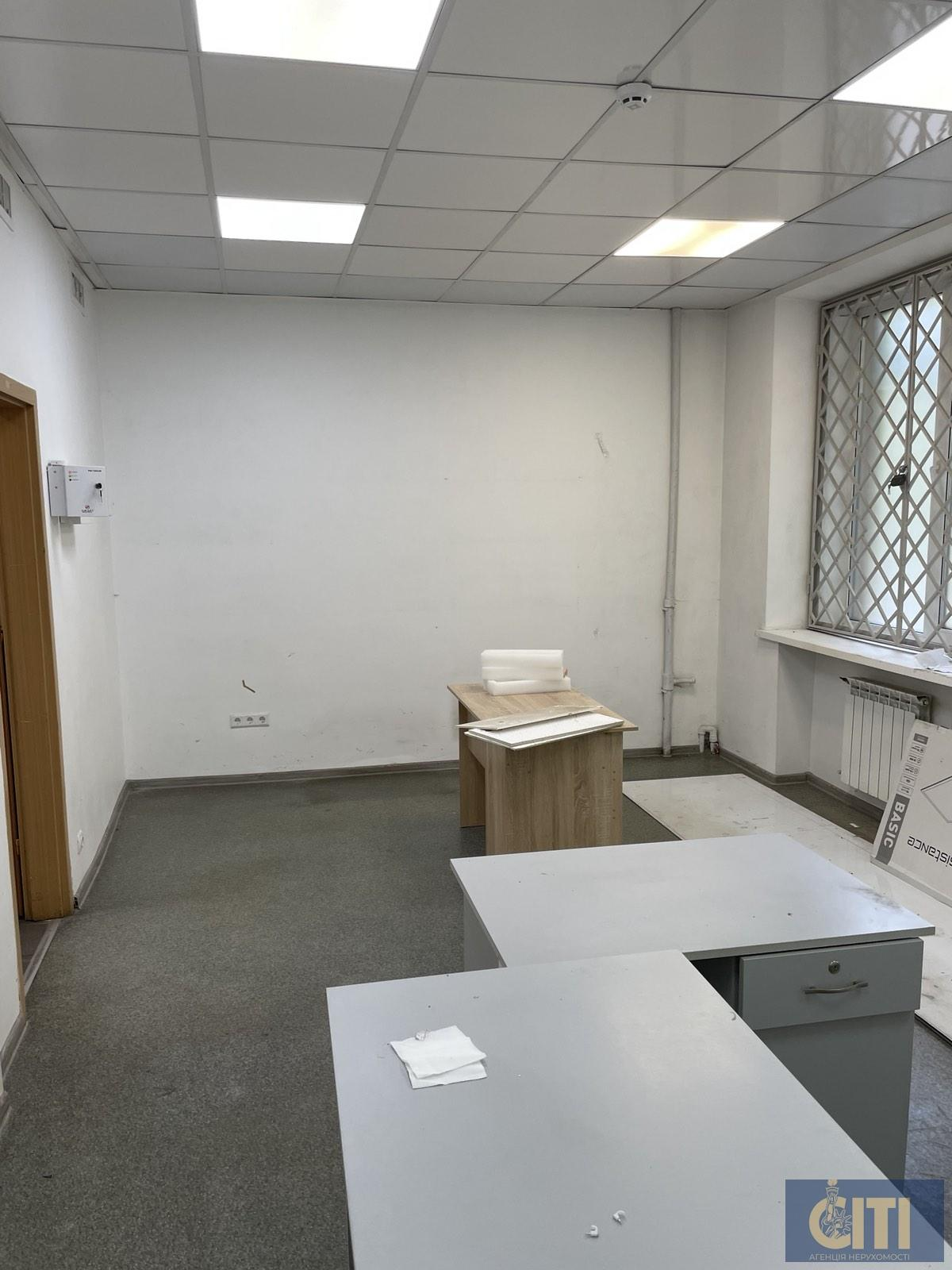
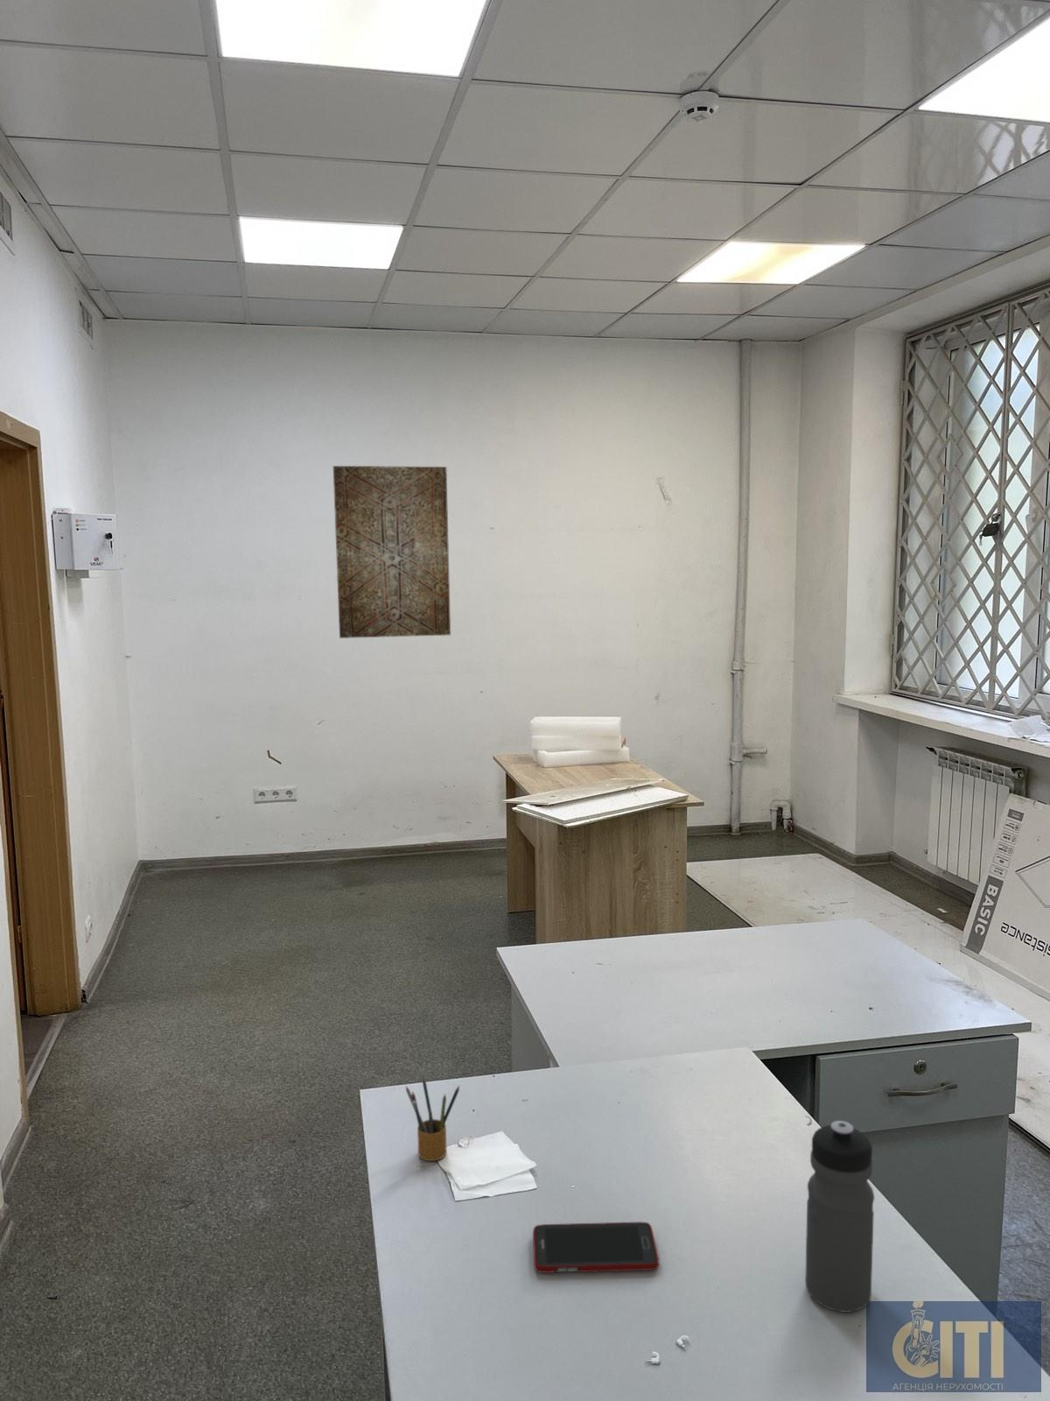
+ cell phone [532,1220,660,1274]
+ pencil box [405,1077,460,1162]
+ wall art [332,464,451,639]
+ water bottle [804,1120,875,1314]
